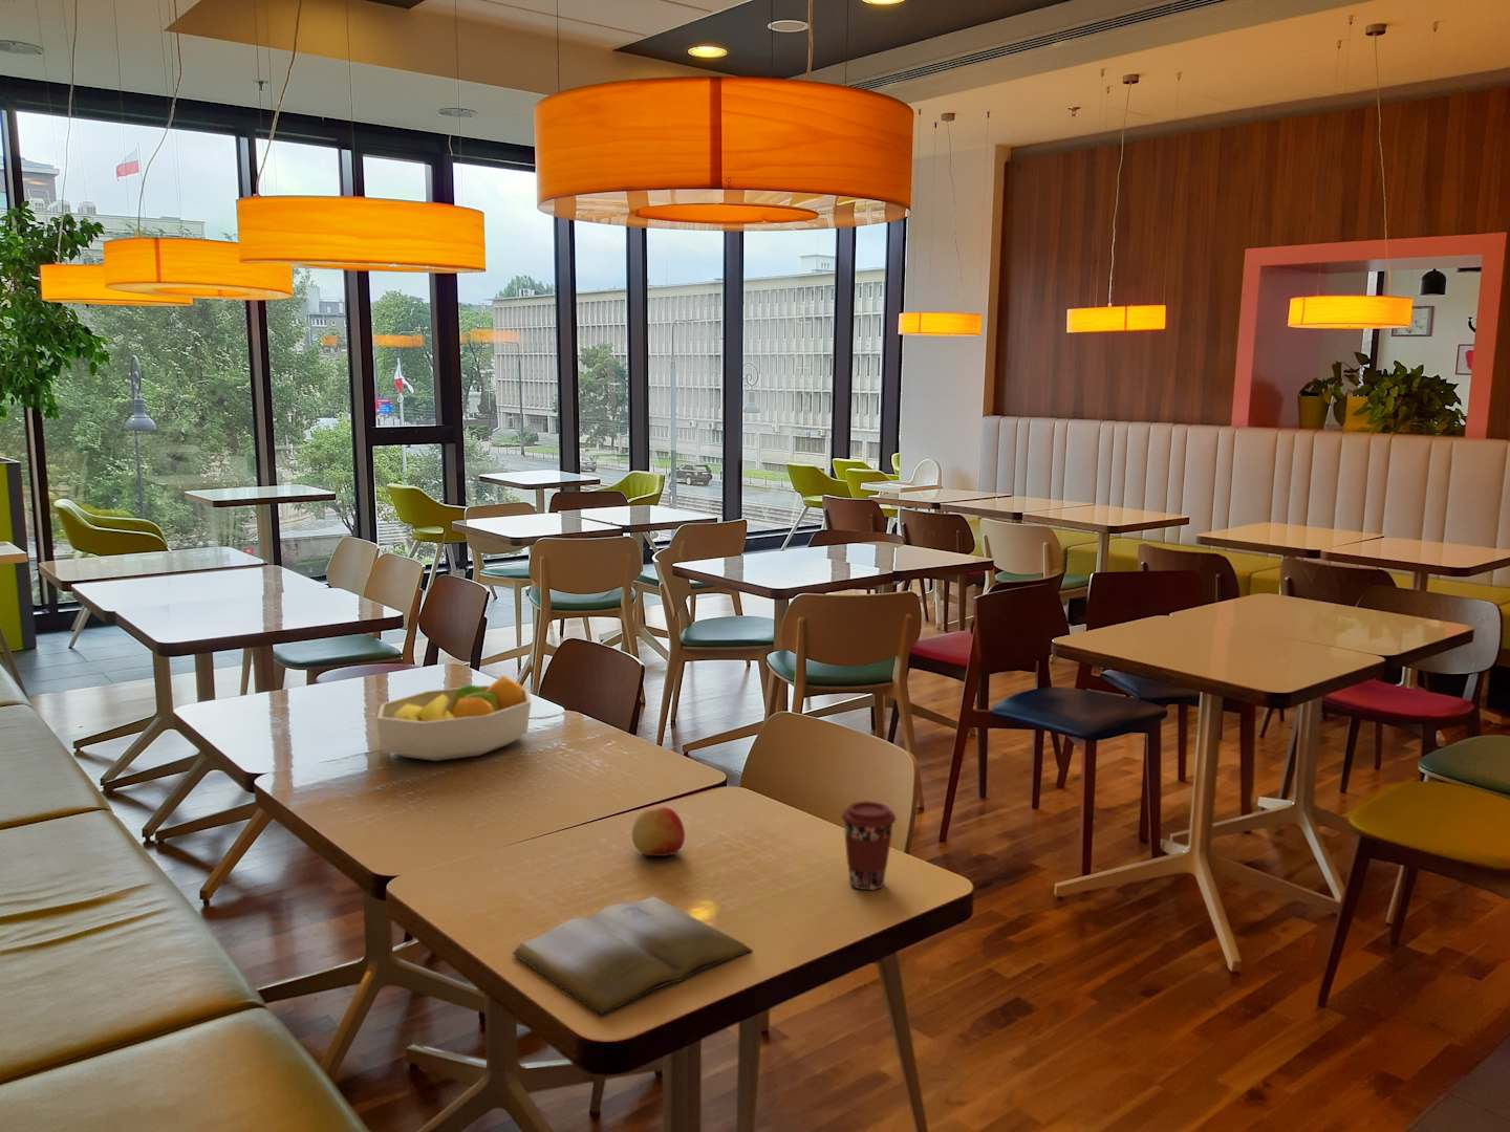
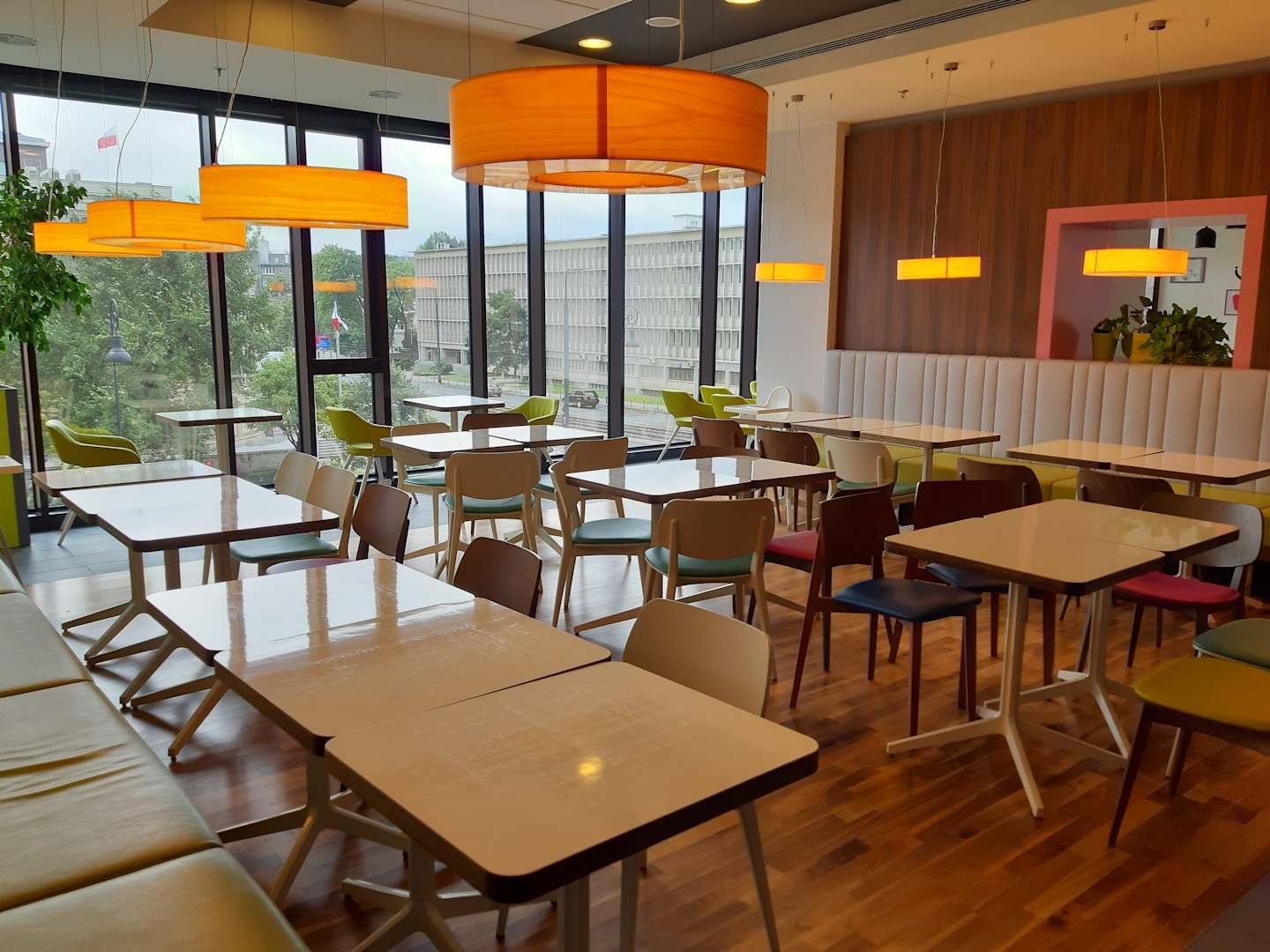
- fruit bowl [377,675,533,762]
- coffee cup [839,800,896,891]
- book [511,895,754,1015]
- apple [631,806,686,857]
